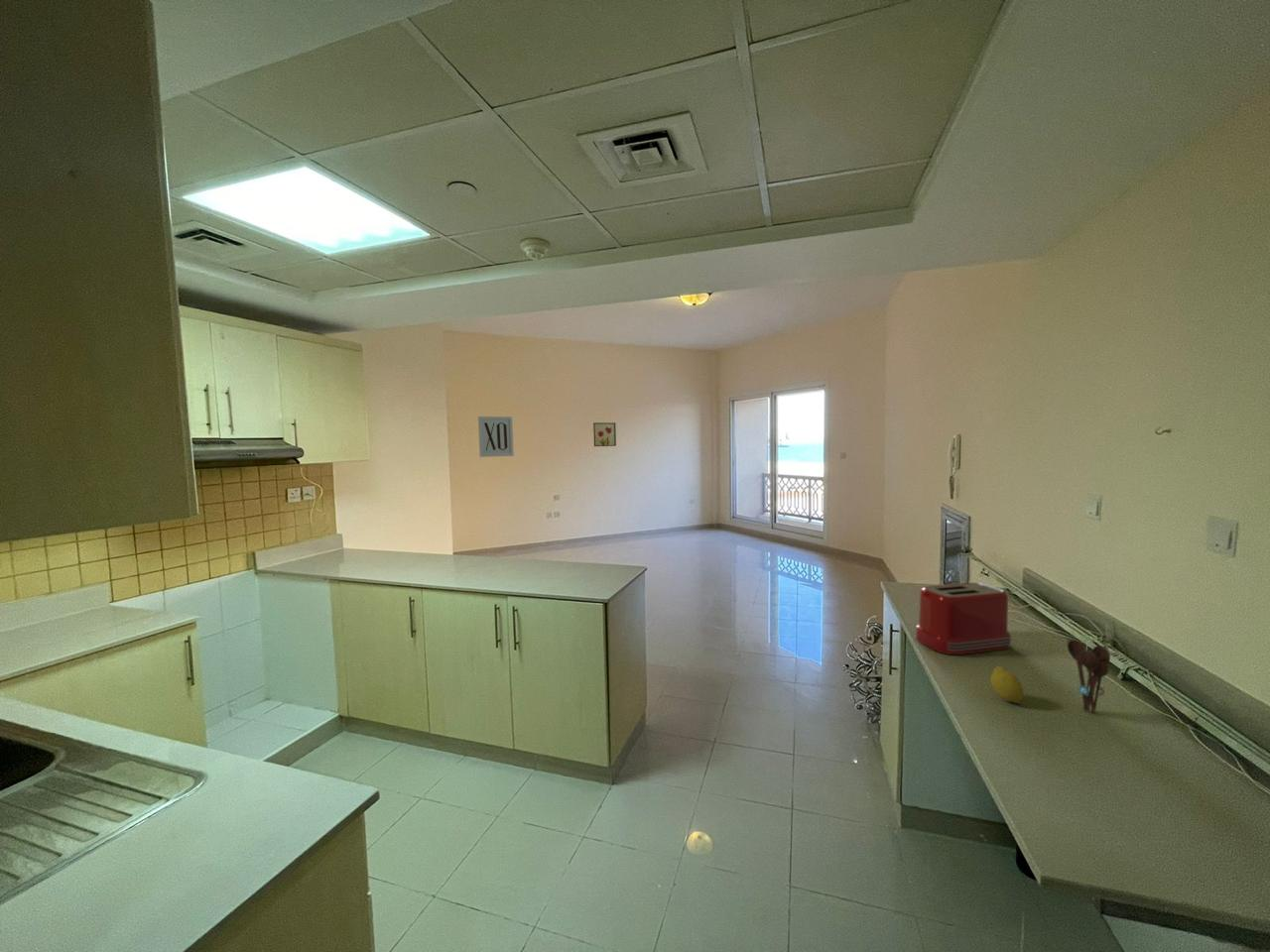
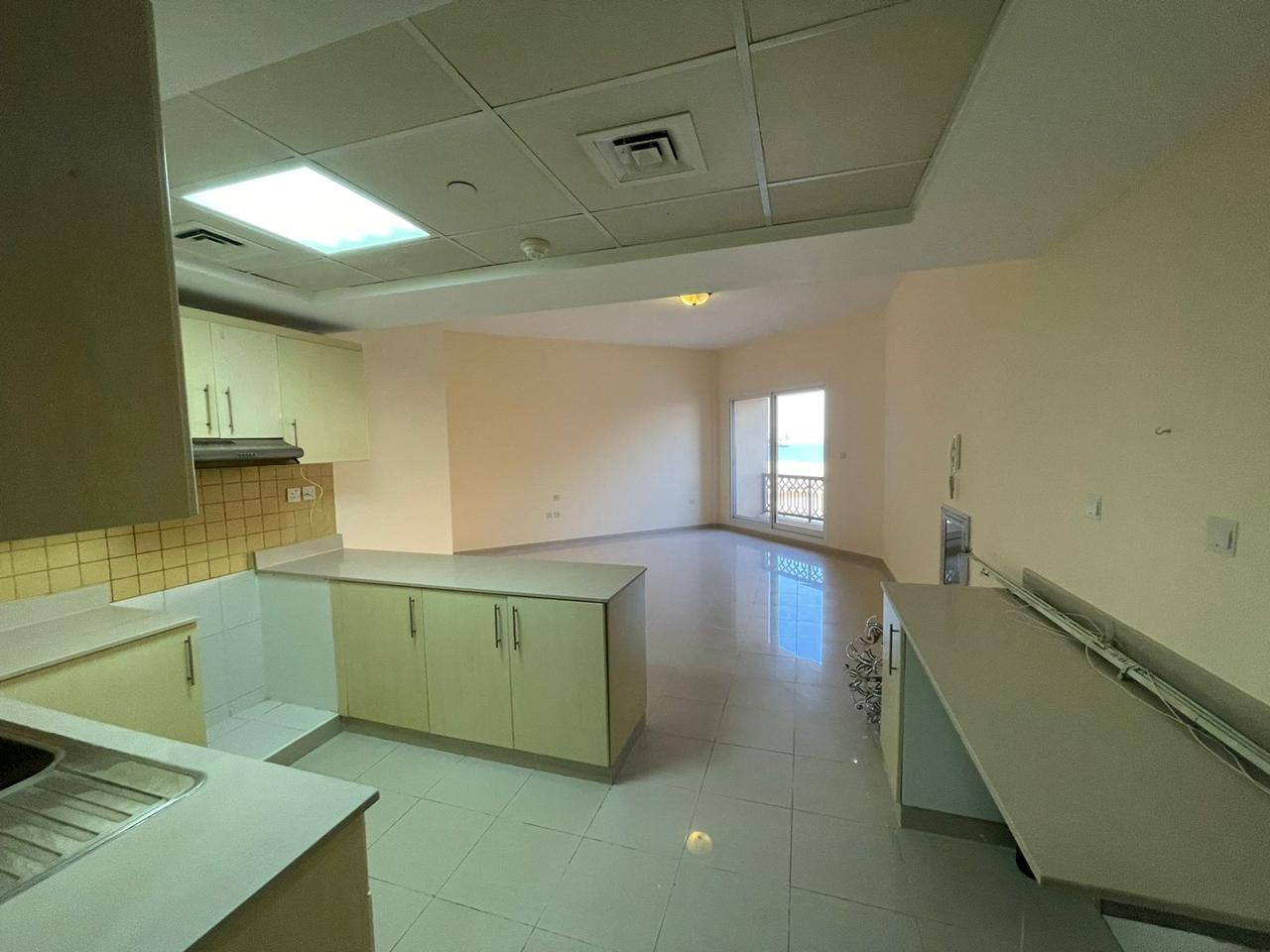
- fruit [989,665,1025,704]
- utensil holder [1067,639,1111,715]
- wall art [592,421,617,447]
- wall art [477,416,515,458]
- toaster [915,582,1013,655]
